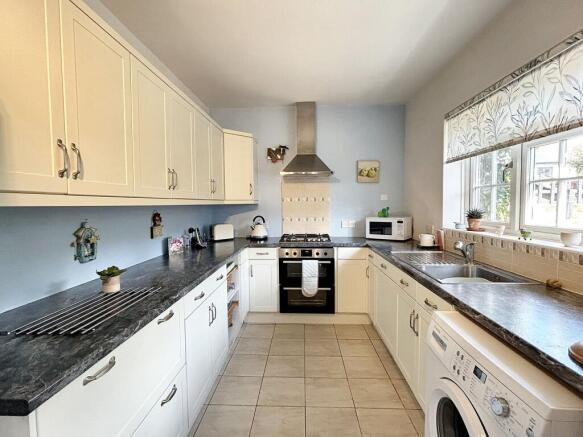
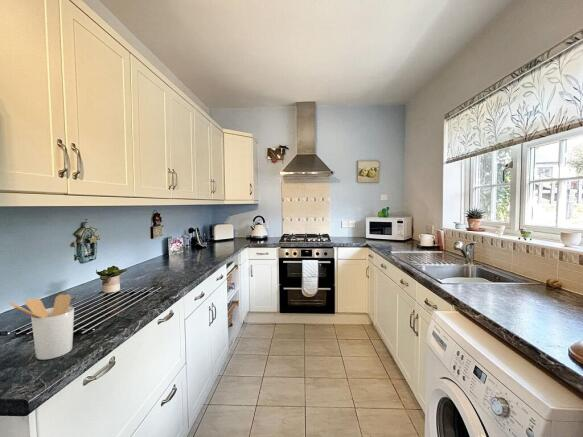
+ utensil holder [9,293,75,361]
